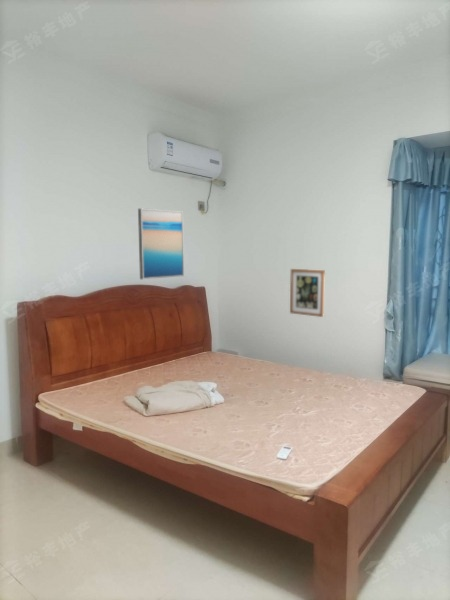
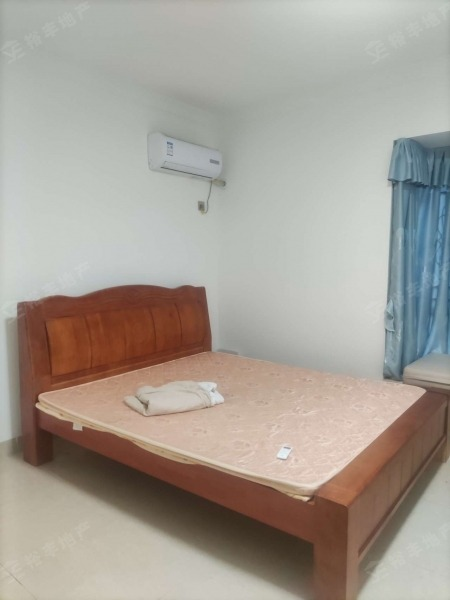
- wall art [289,268,326,318]
- wall art [137,207,185,280]
